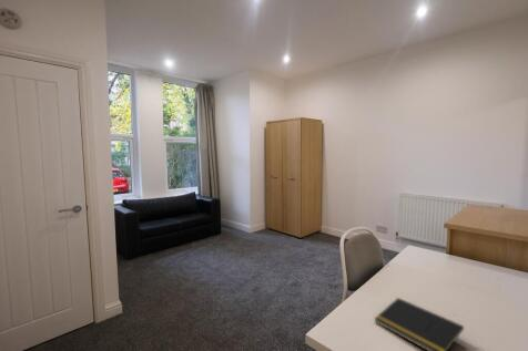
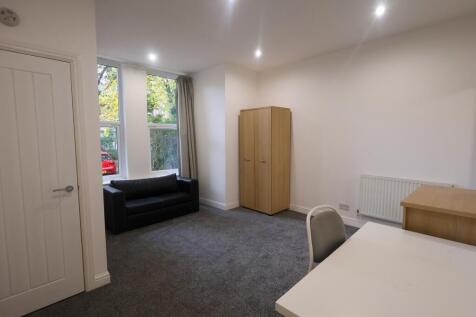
- notepad [374,297,465,351]
